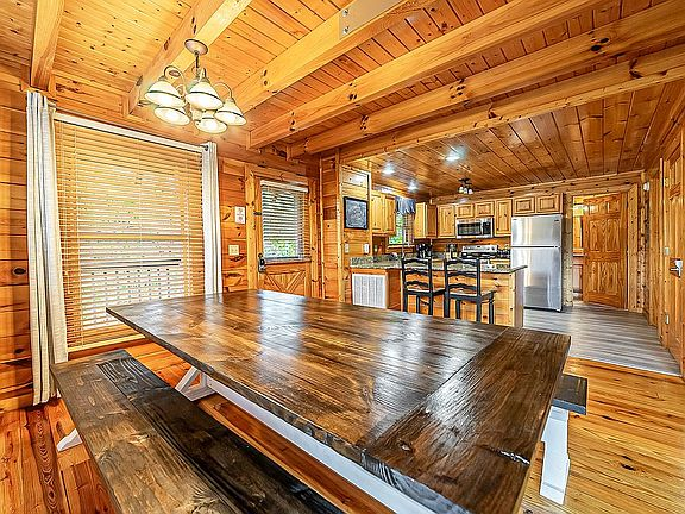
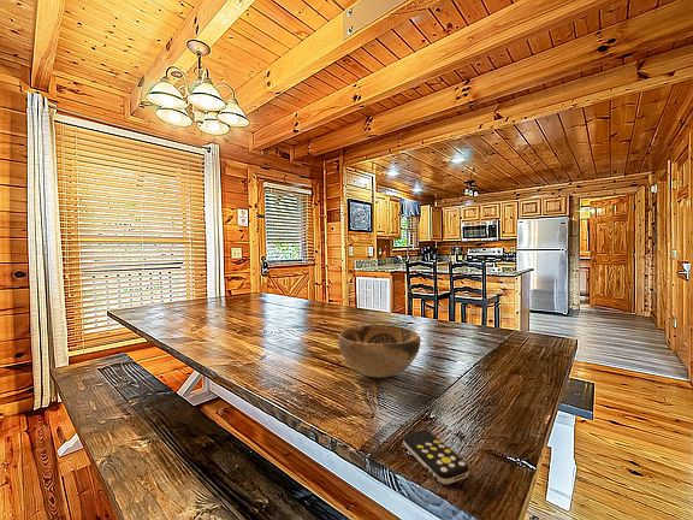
+ decorative bowl [337,324,421,379]
+ remote control [402,429,470,485]
